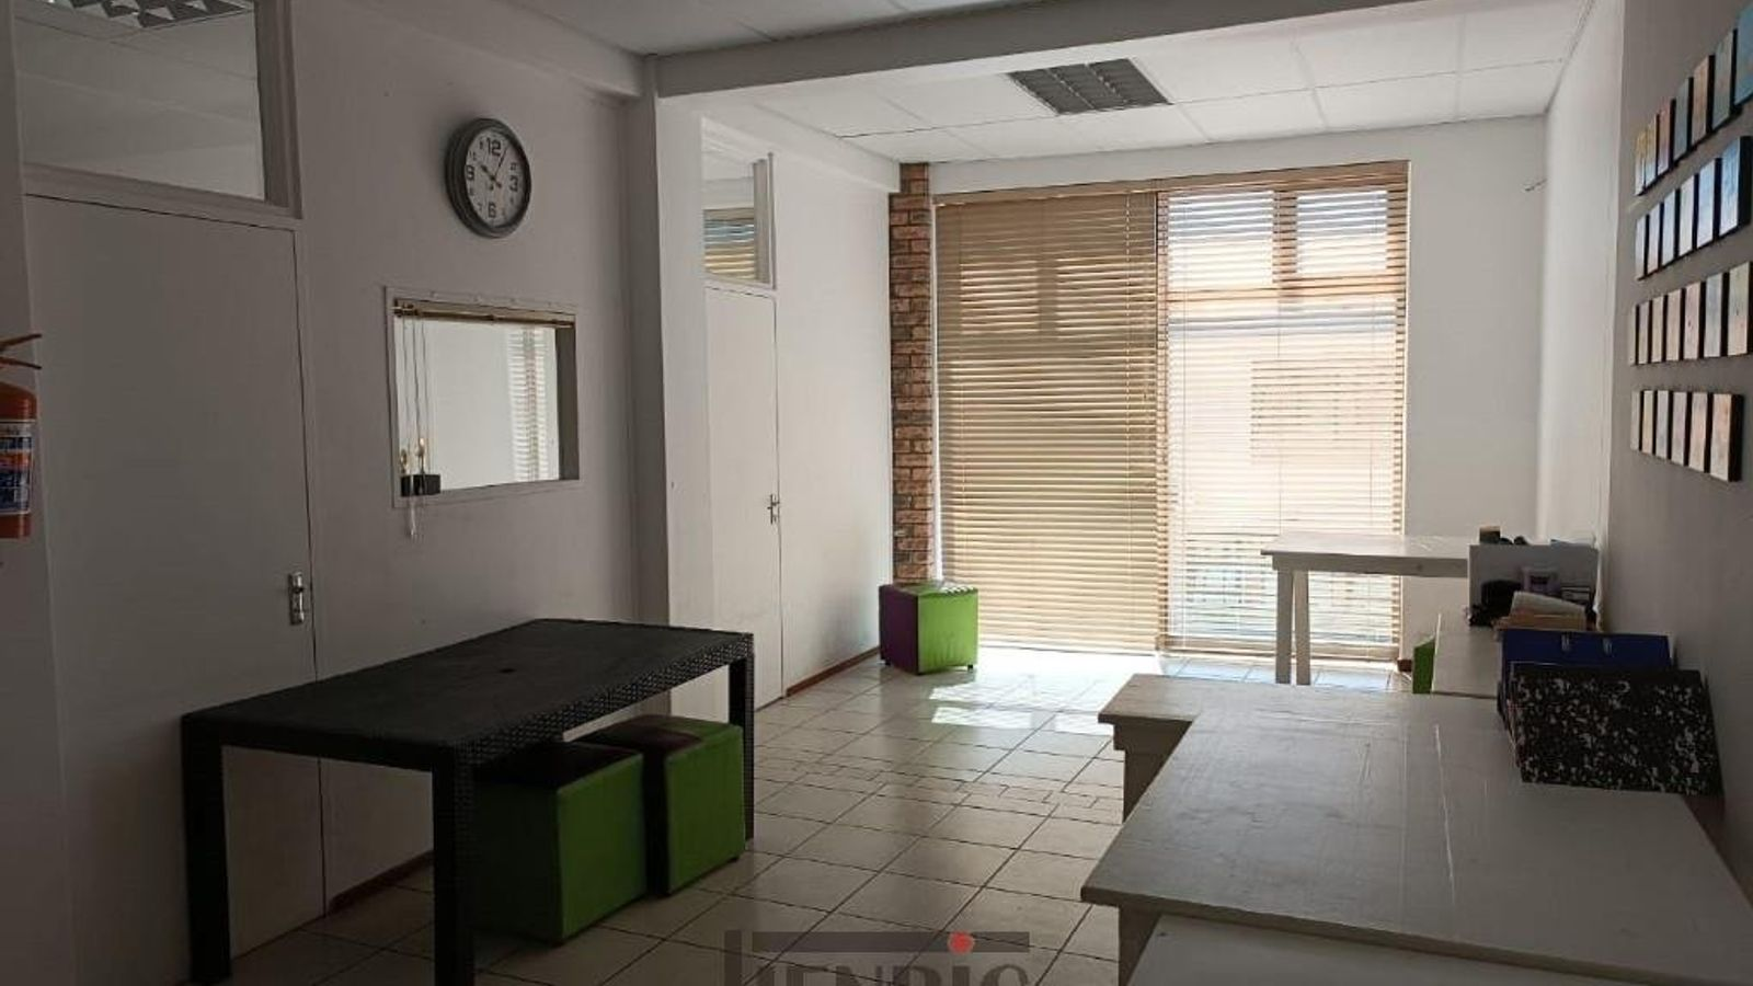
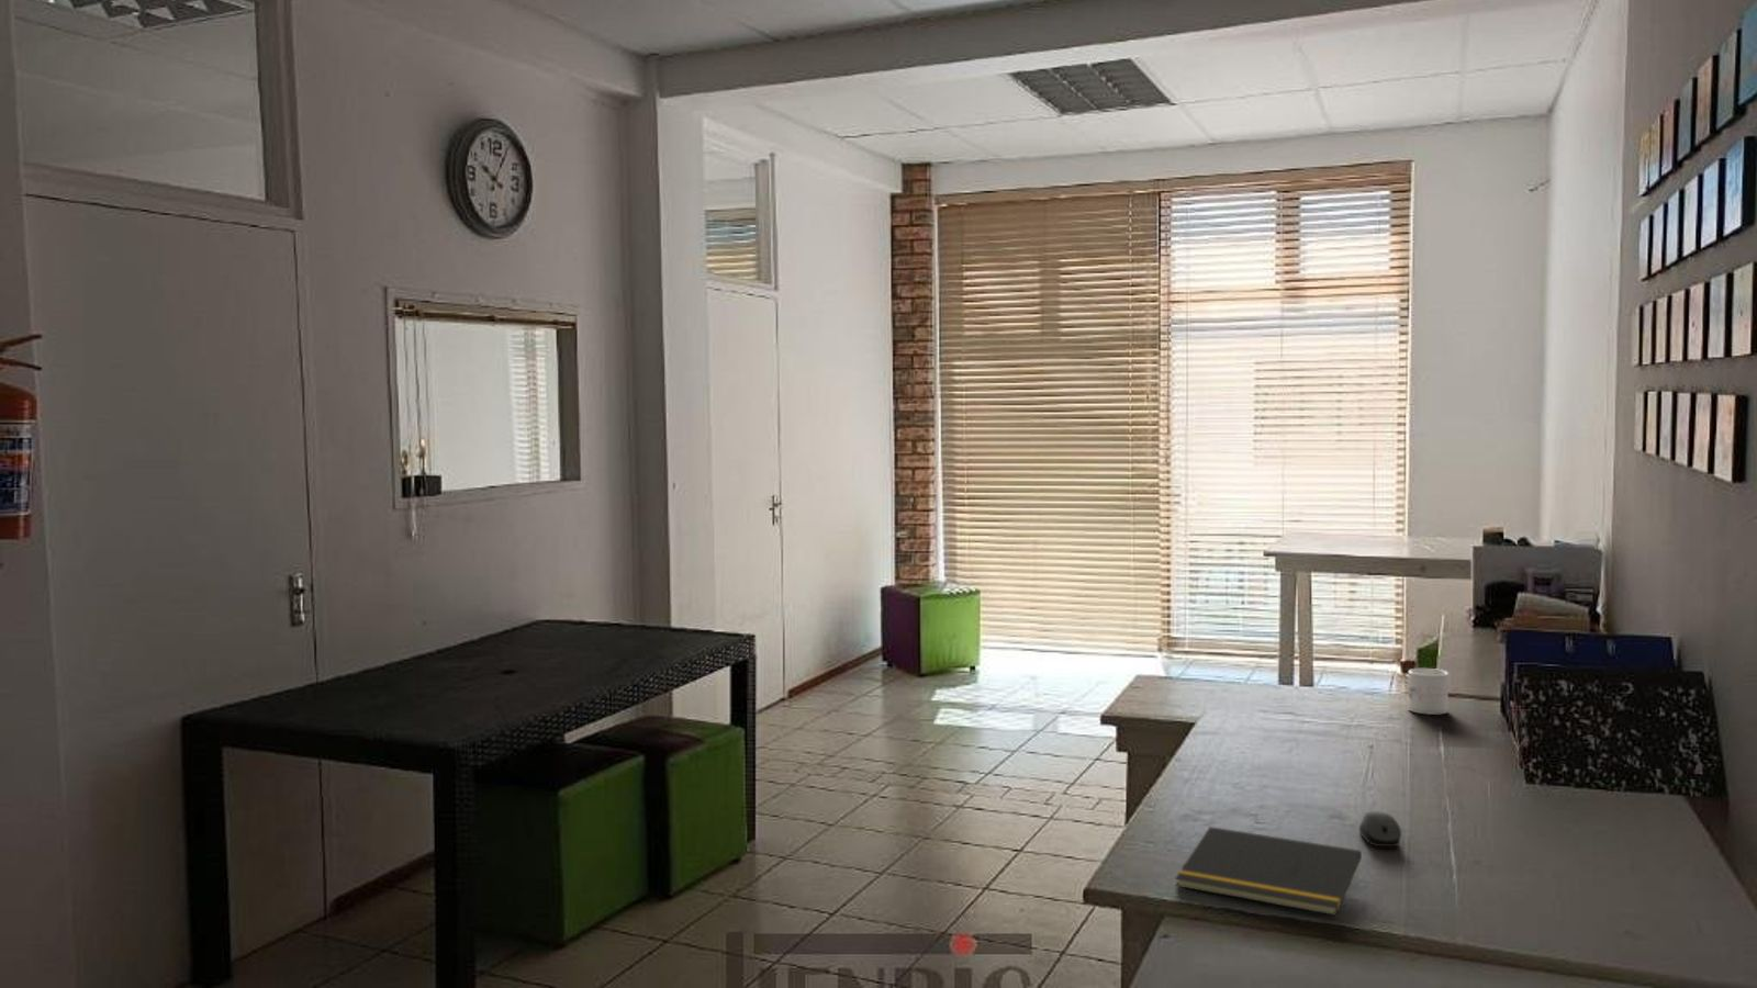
+ computer mouse [1359,811,1402,848]
+ notepad [1175,825,1362,917]
+ mug [1407,667,1449,715]
